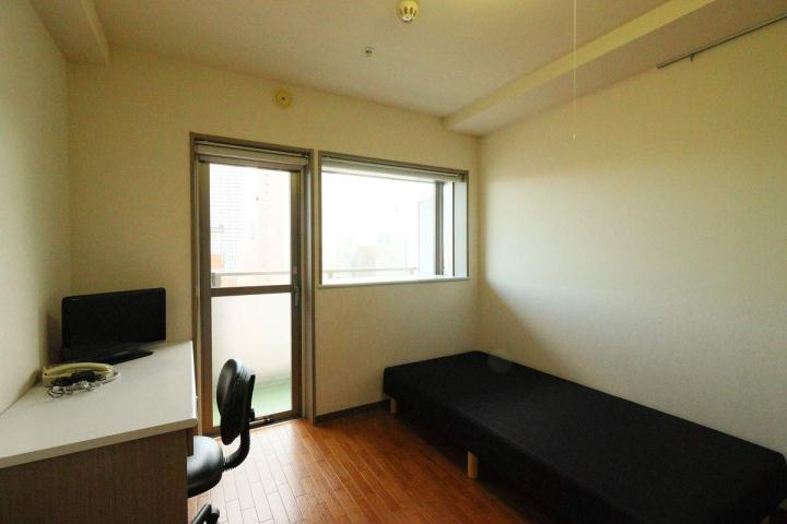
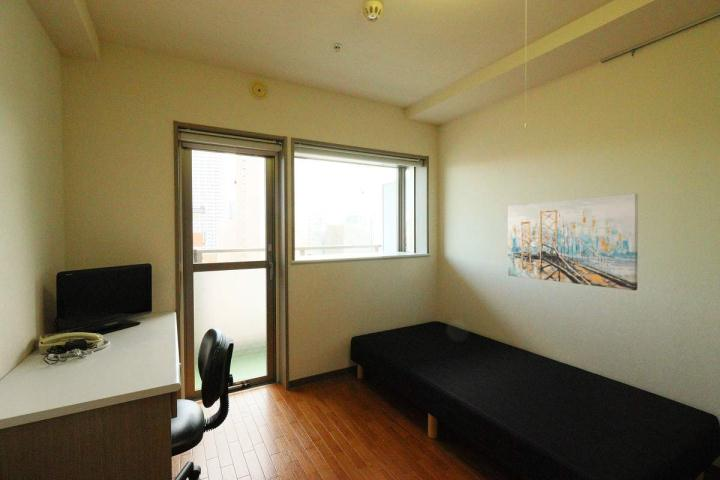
+ wall art [507,193,639,291]
